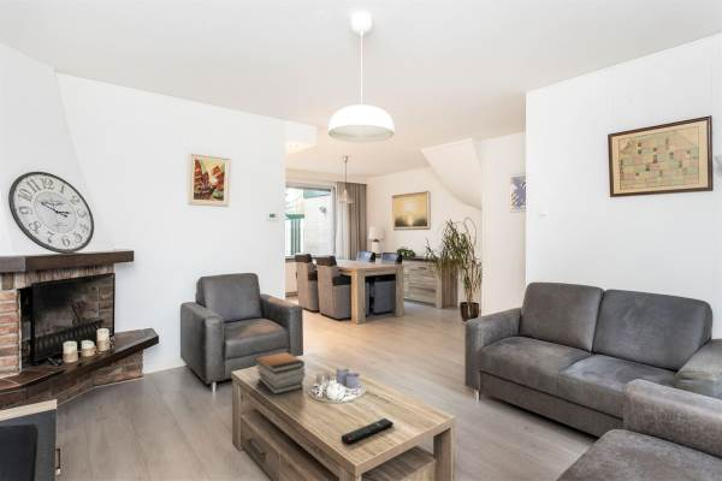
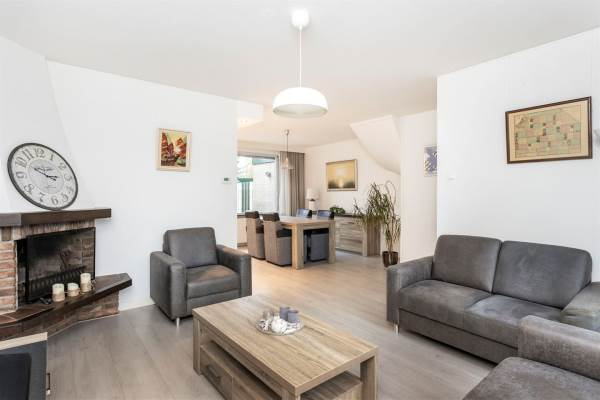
- book stack [253,349,307,396]
- remote control [339,417,395,445]
